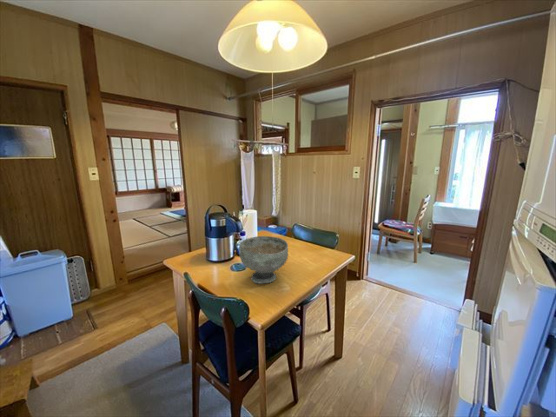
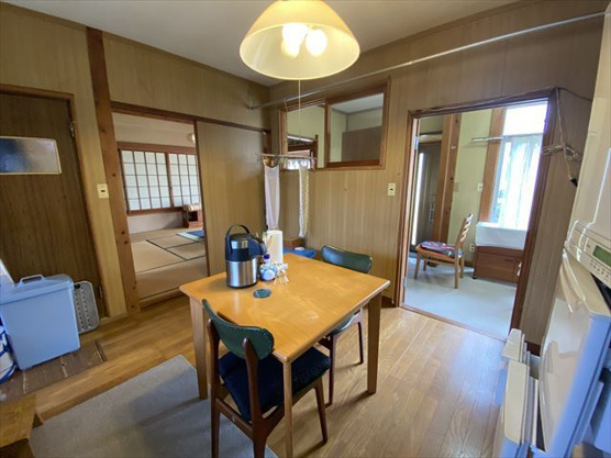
- decorative bowl [238,235,289,285]
